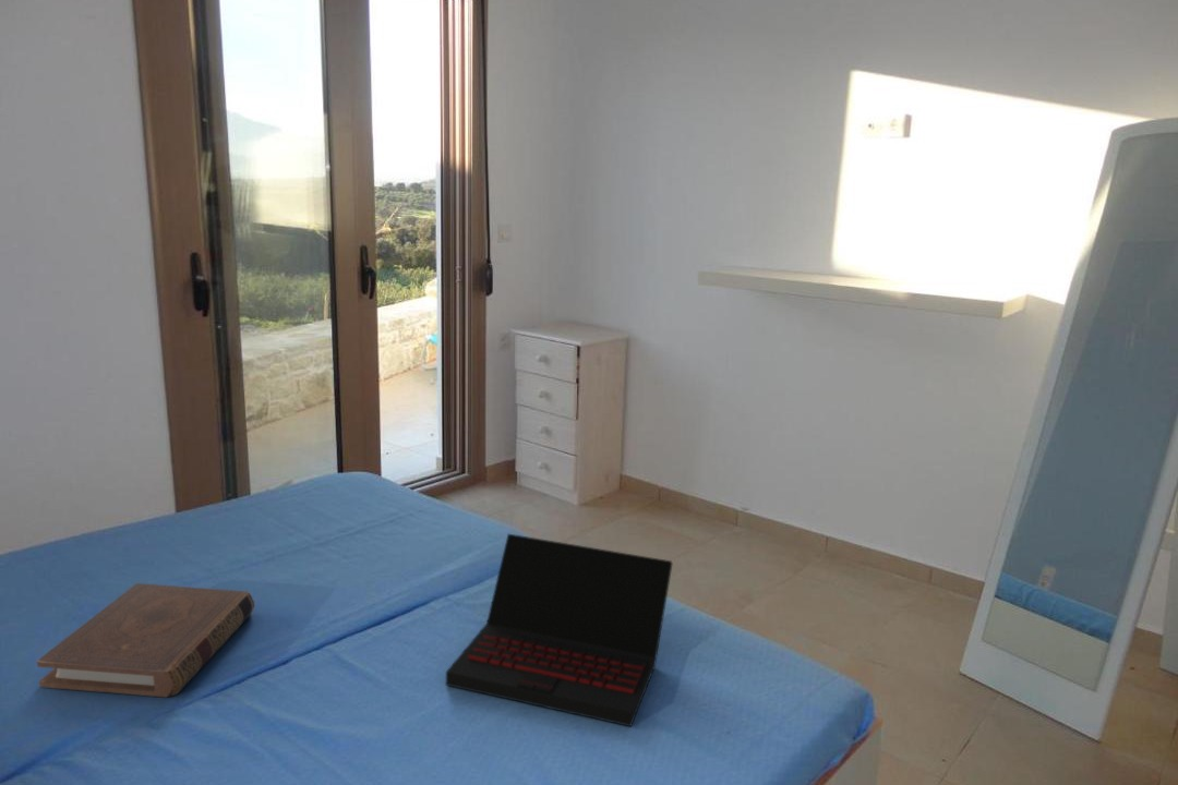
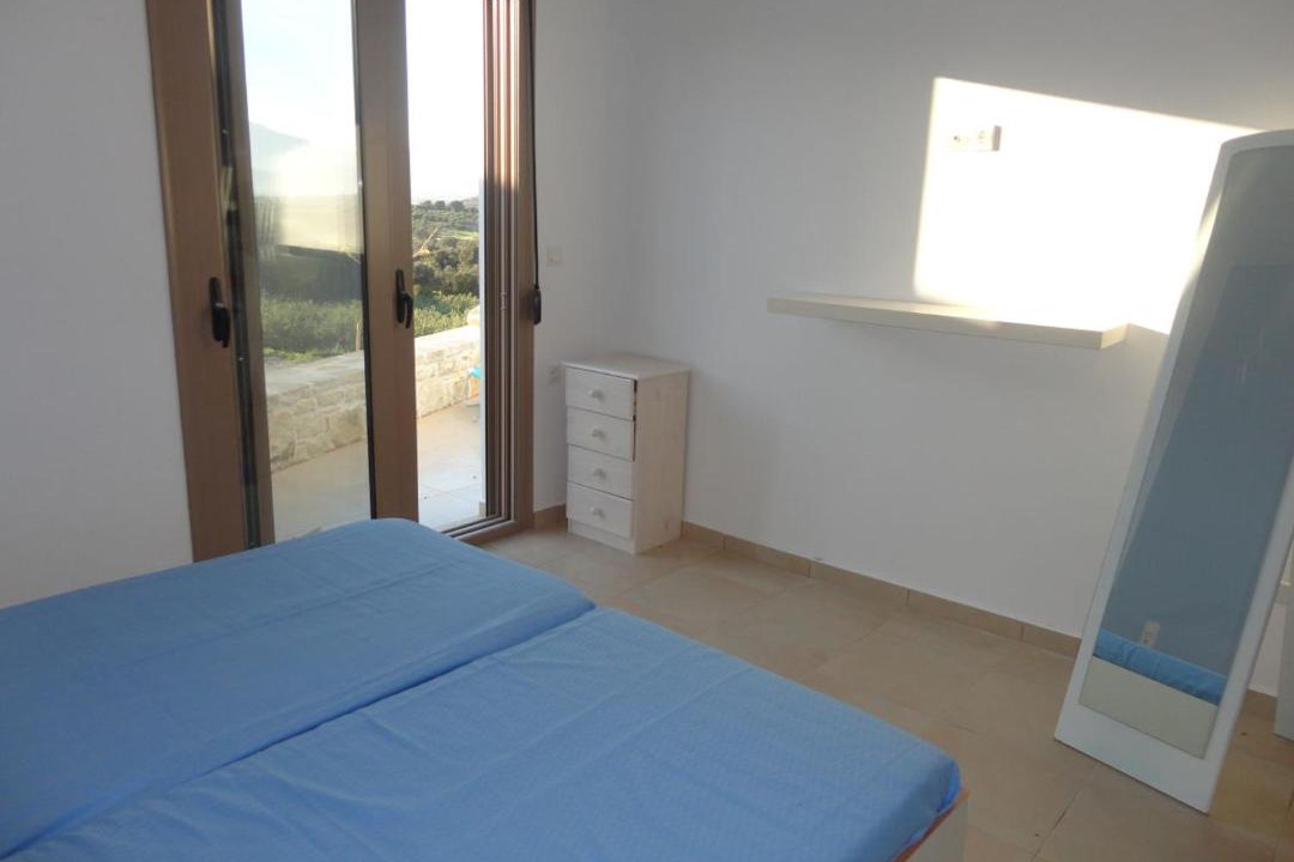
- book [36,582,255,698]
- laptop [445,533,674,727]
